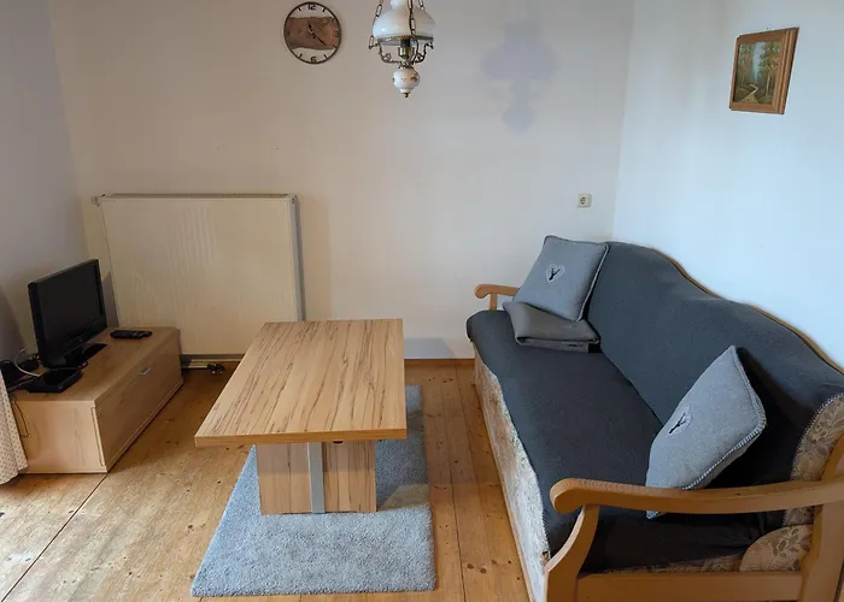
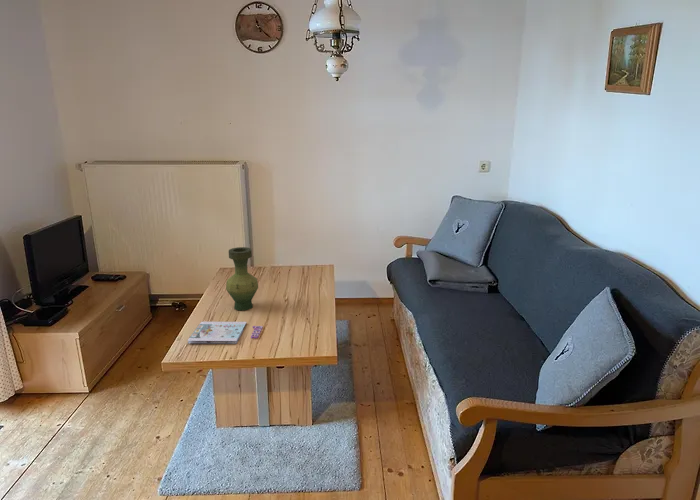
+ magazine [186,321,263,344]
+ vase [225,246,259,312]
